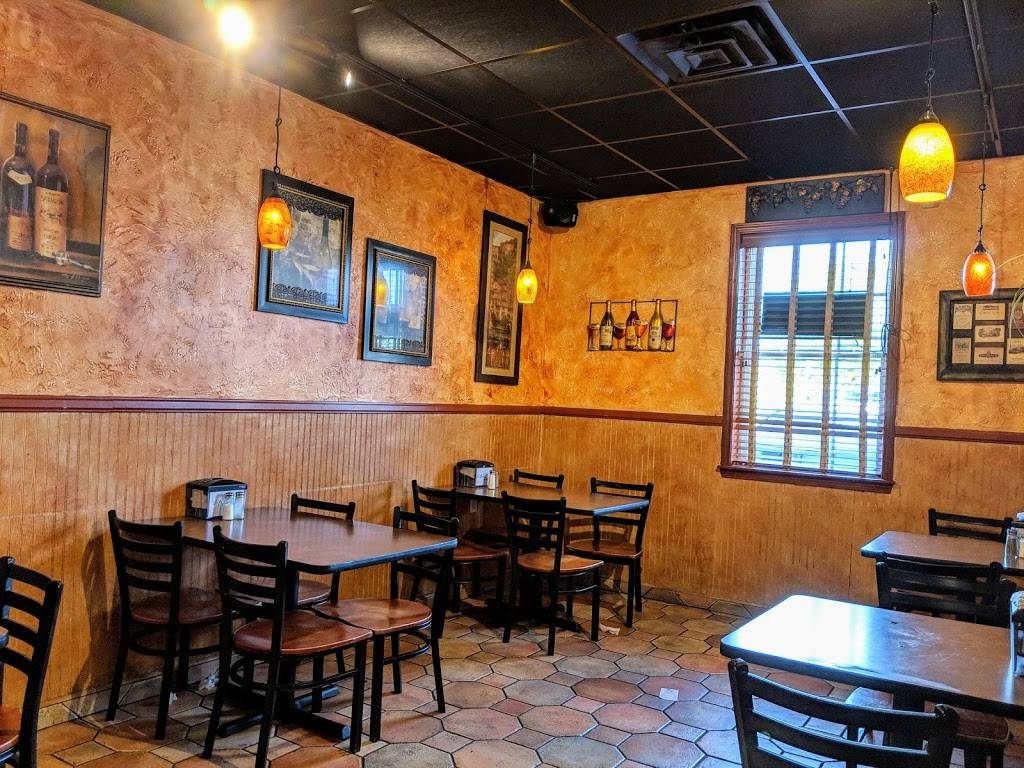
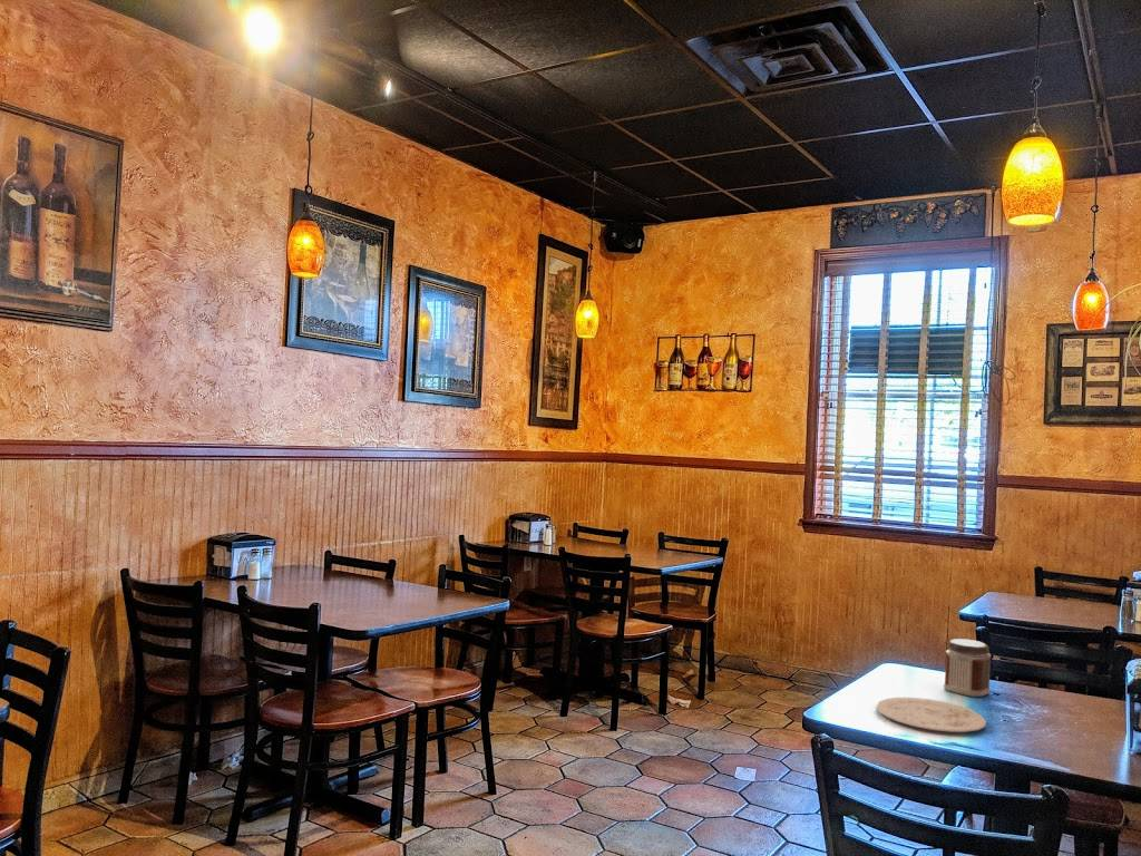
+ plate [875,697,987,733]
+ jar [943,638,993,698]
